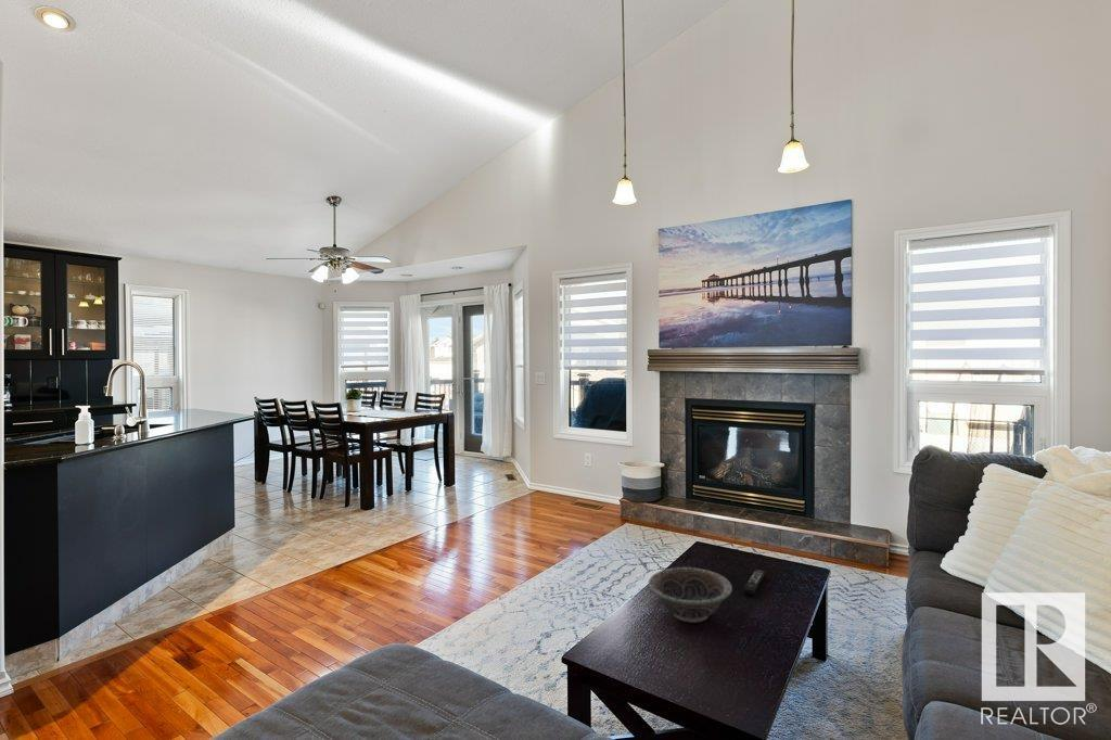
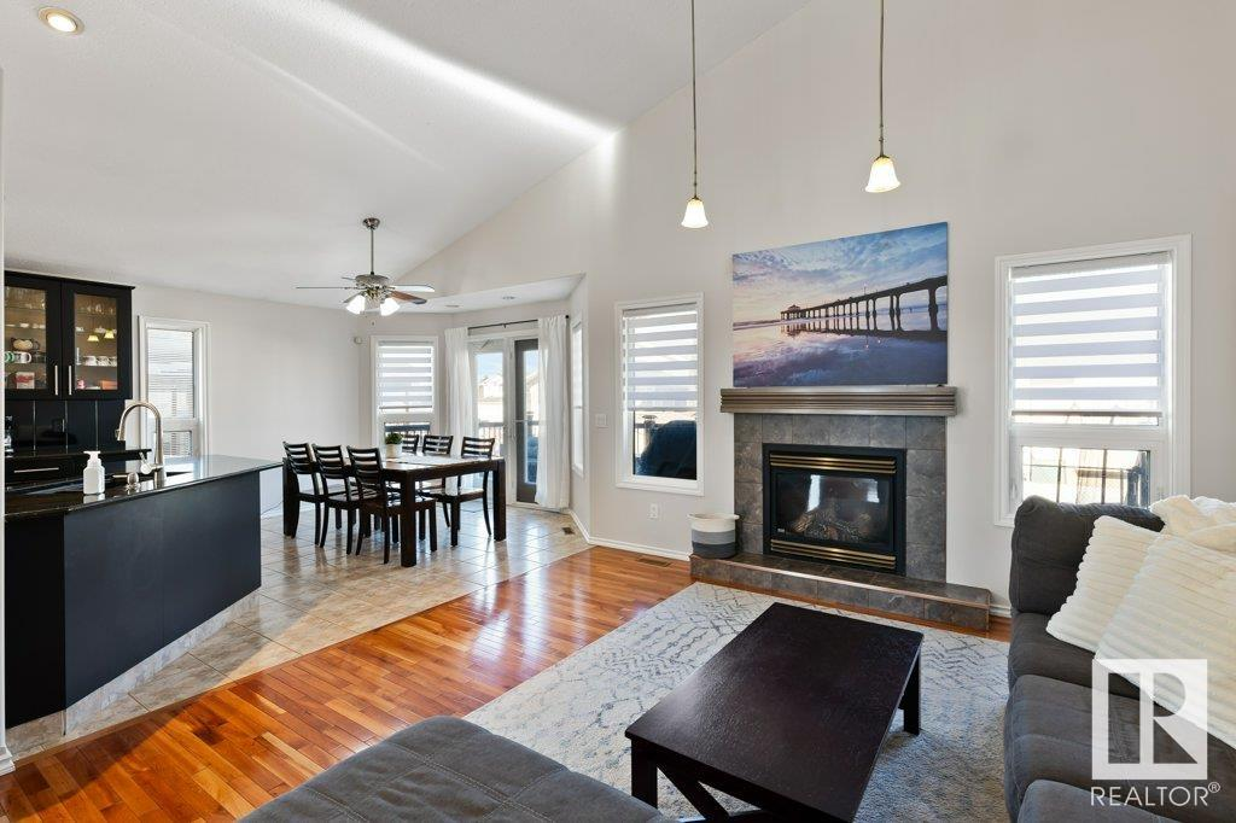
- remote control [742,569,766,596]
- decorative bowl [648,566,733,624]
